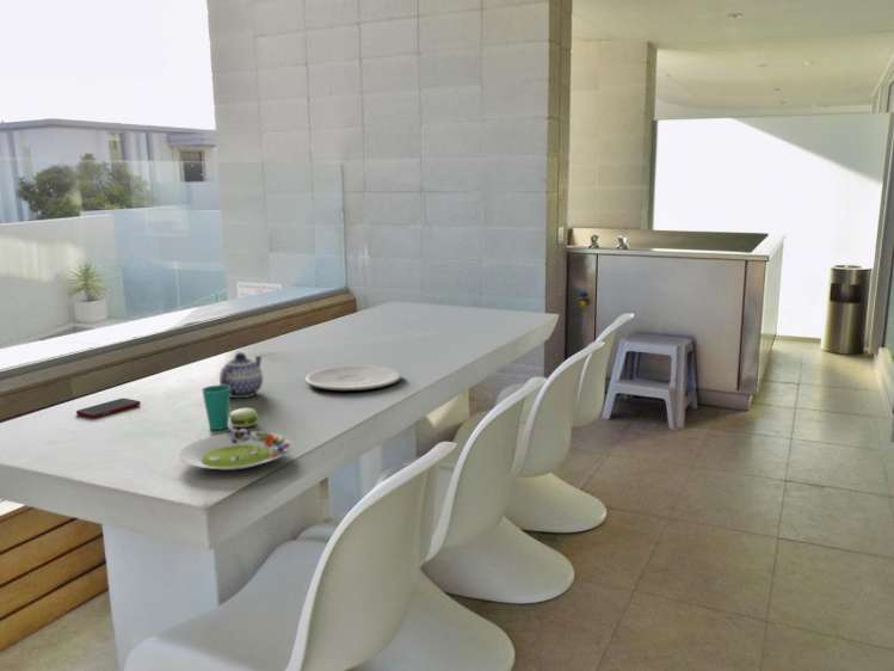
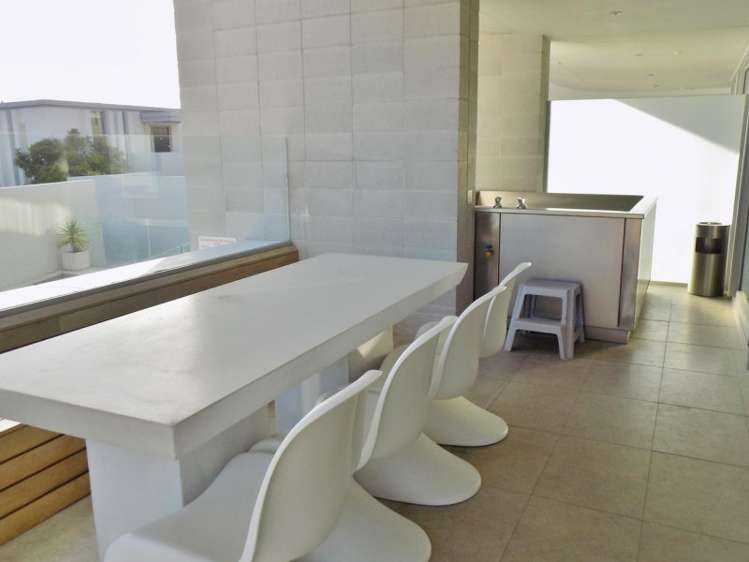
- salad plate [178,427,292,472]
- plate [304,364,402,392]
- cell phone [75,398,142,419]
- cup [201,384,259,431]
- teapot [218,351,264,399]
